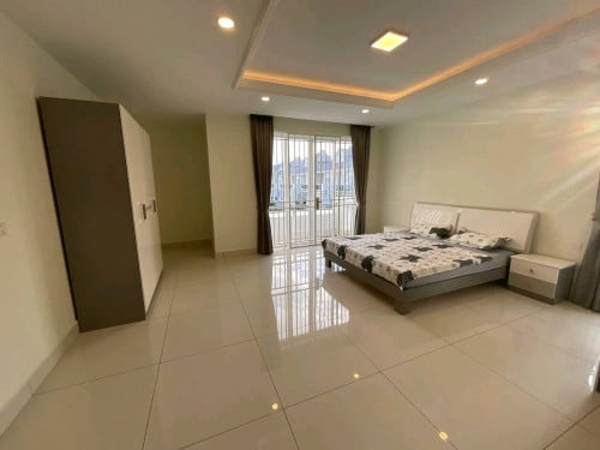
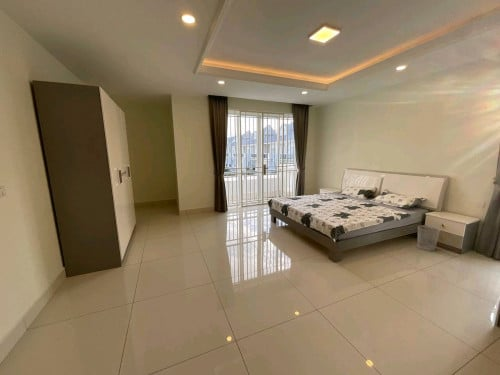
+ wastebasket [416,224,441,252]
